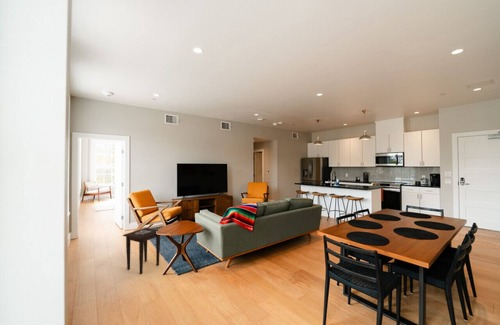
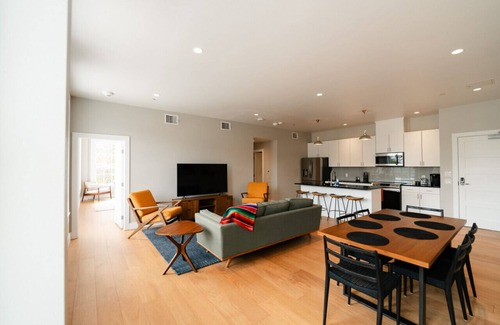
- side table [122,227,161,275]
